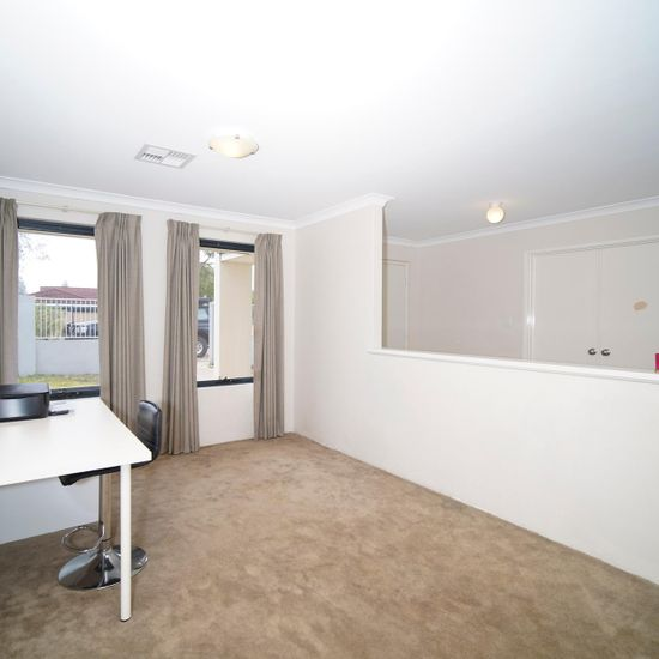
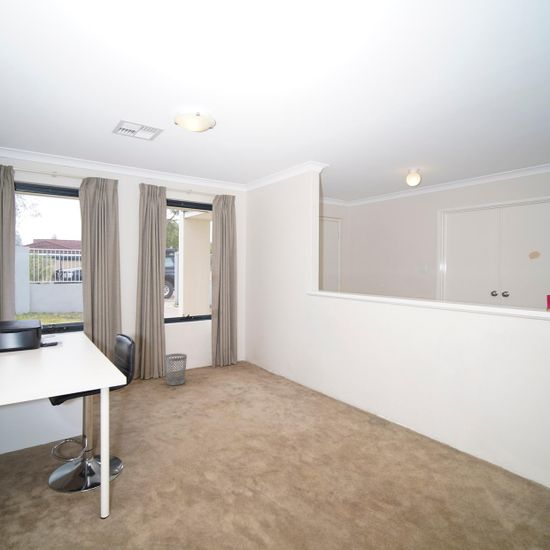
+ wastebasket [163,353,188,386]
